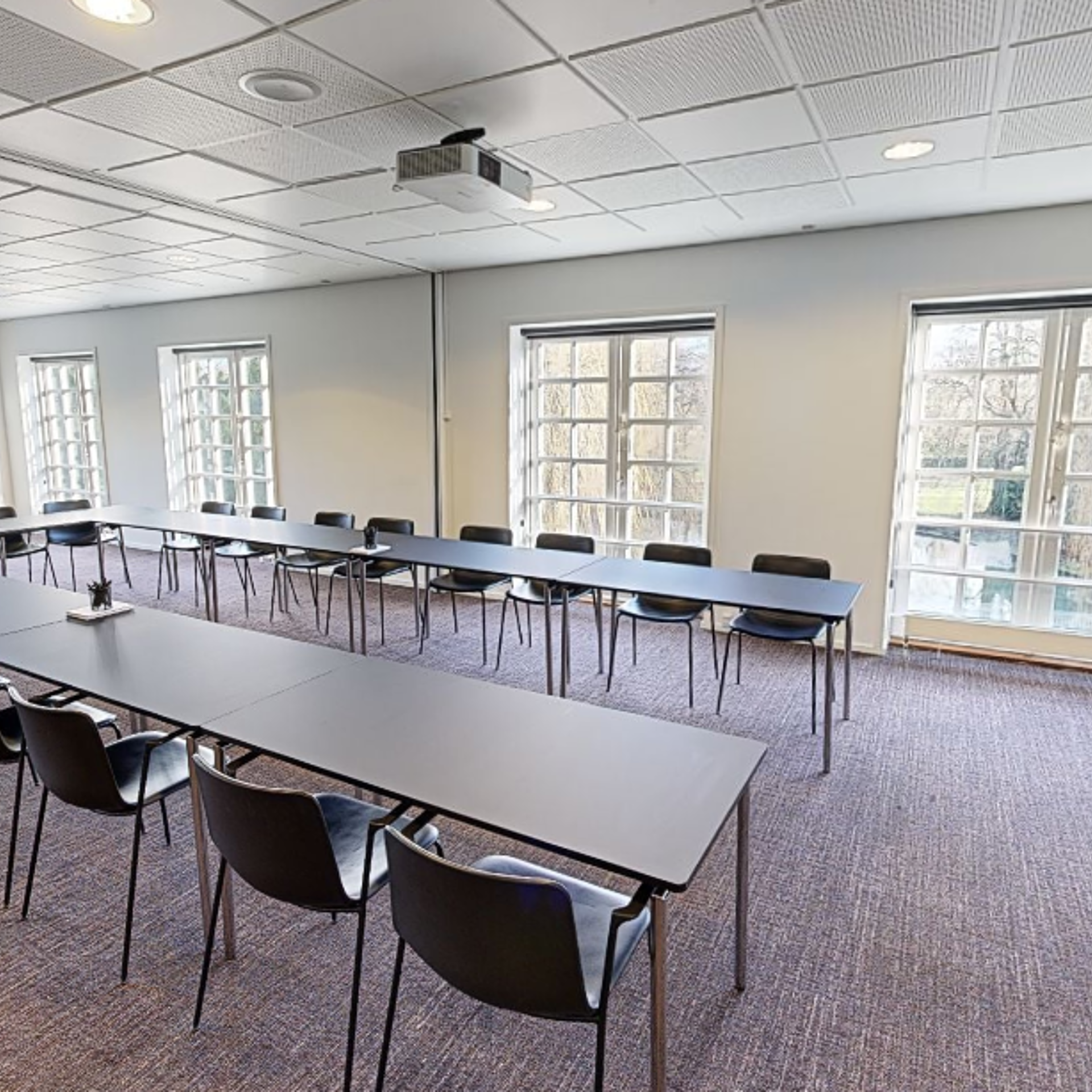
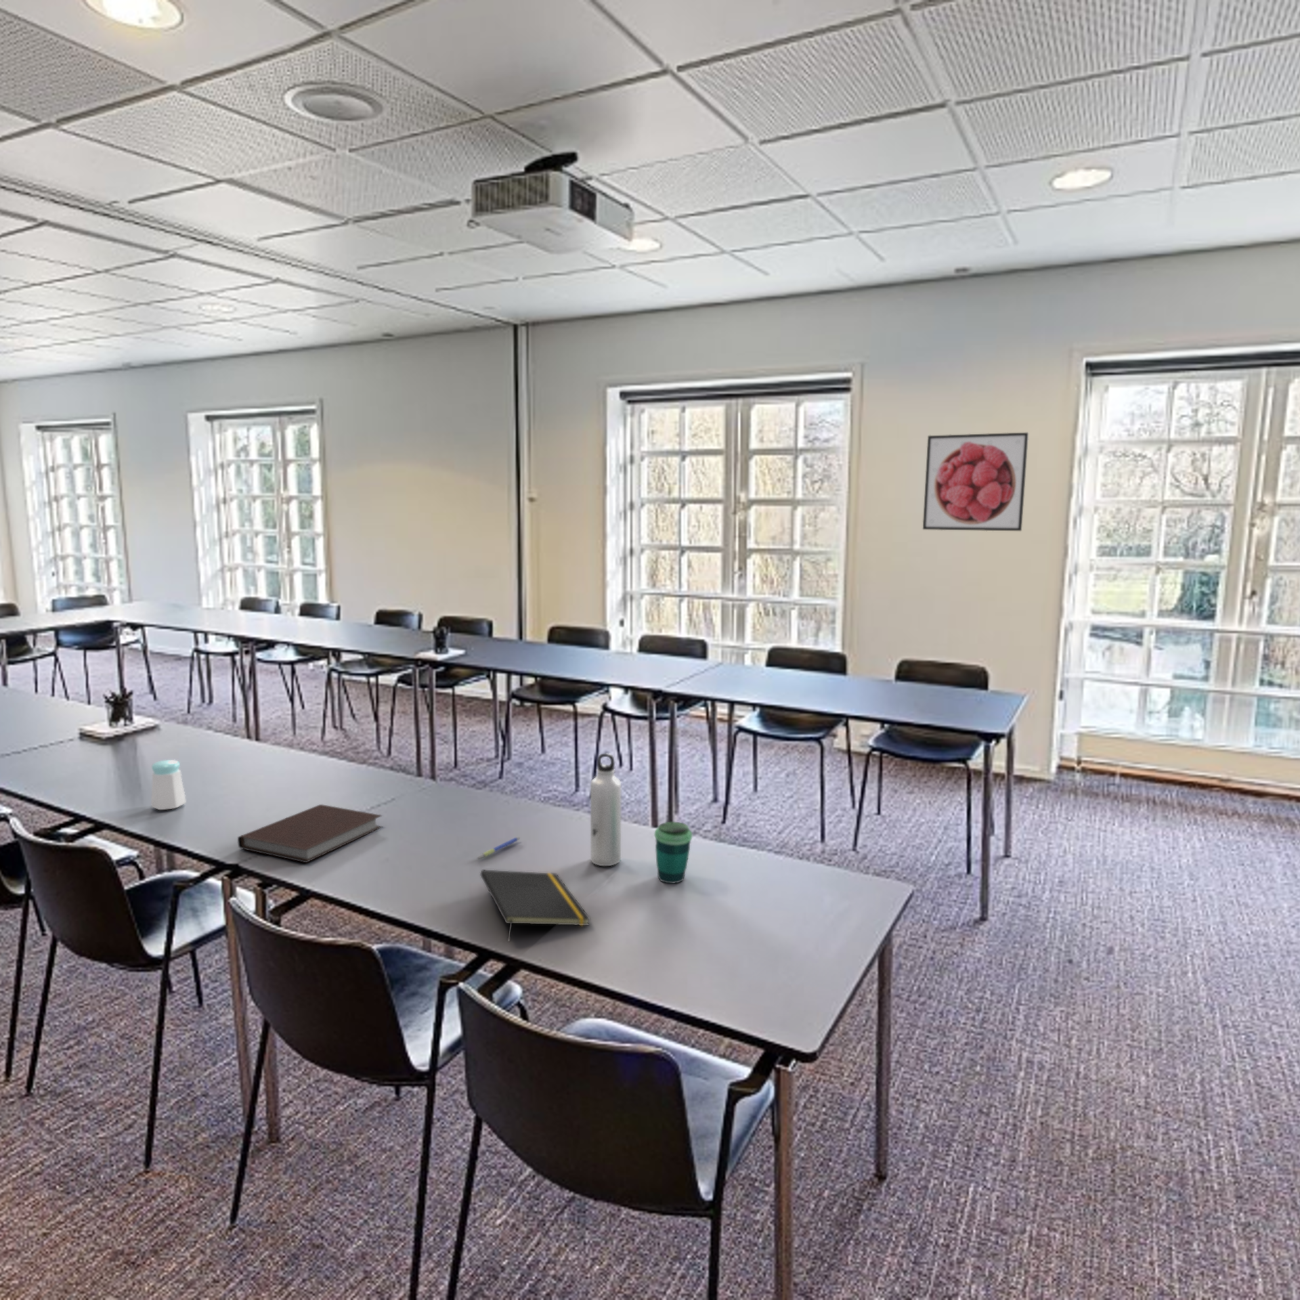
+ salt shaker [150,760,186,811]
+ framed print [923,432,1029,531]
+ notepad [480,869,592,942]
+ cup [654,821,693,885]
+ pen [476,836,520,860]
+ water bottle [589,752,621,867]
+ notebook [237,804,383,863]
